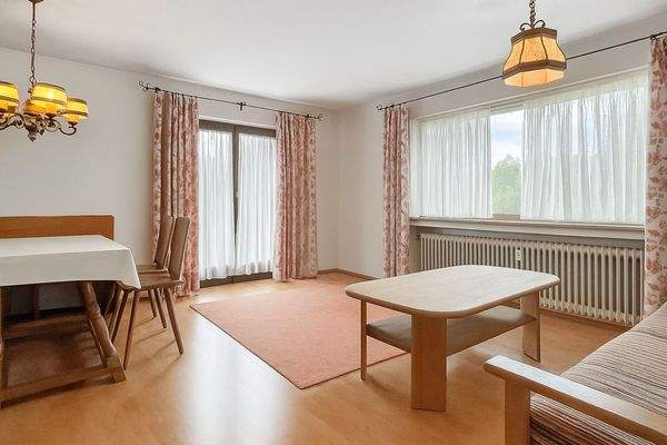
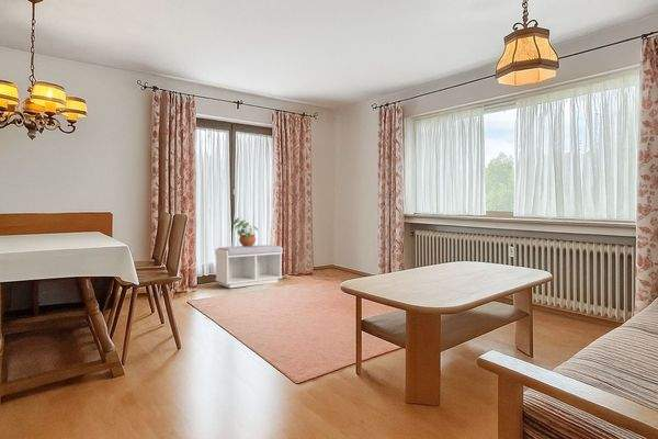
+ bench [214,244,284,289]
+ potted plant [231,217,259,247]
